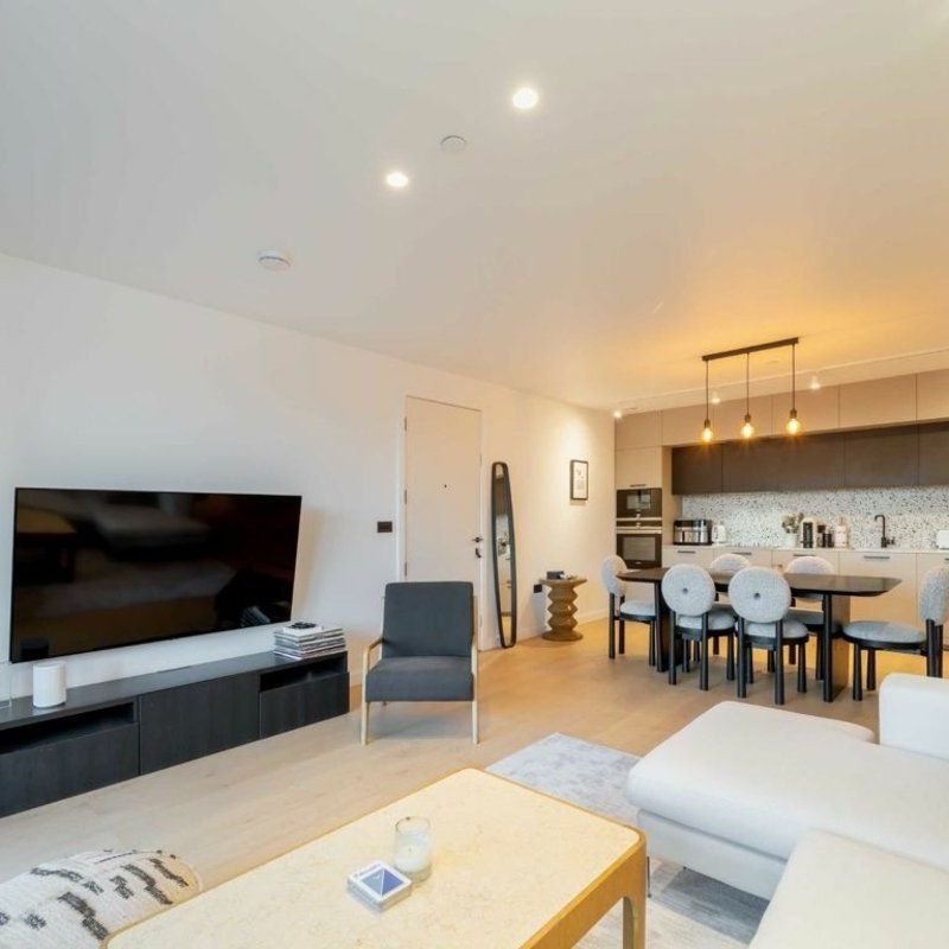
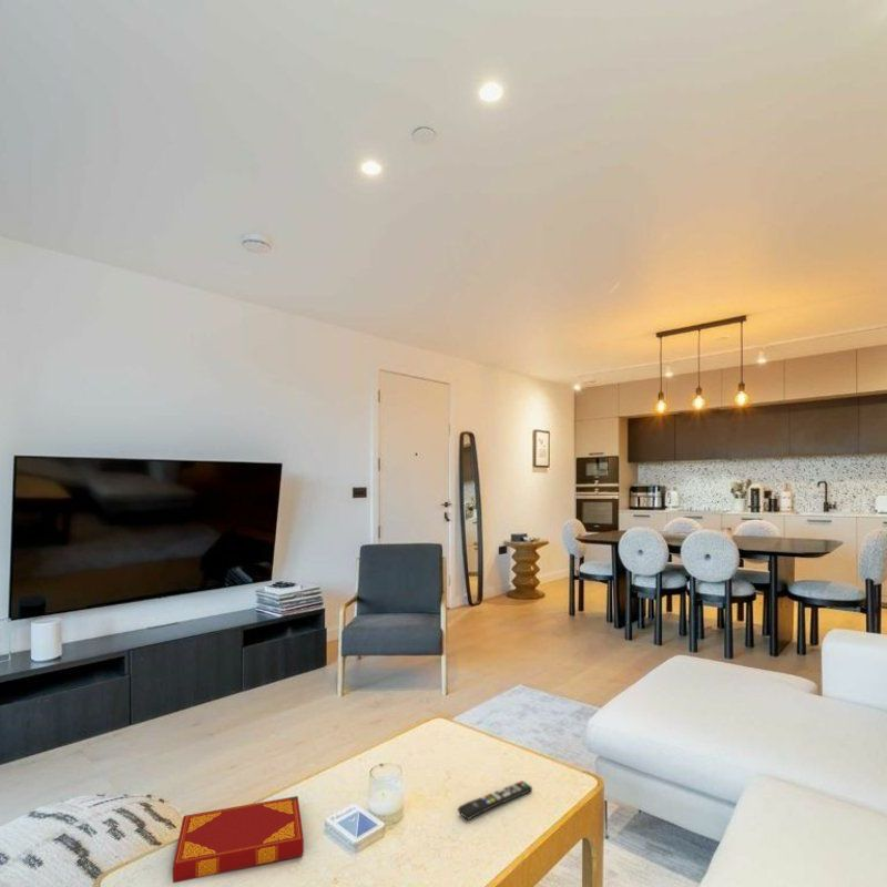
+ hardback book [172,795,305,884]
+ remote control [457,779,533,822]
